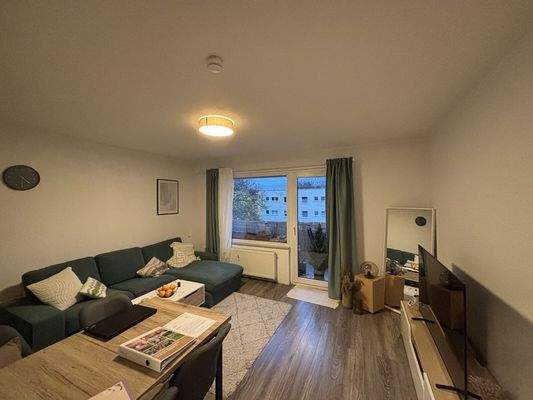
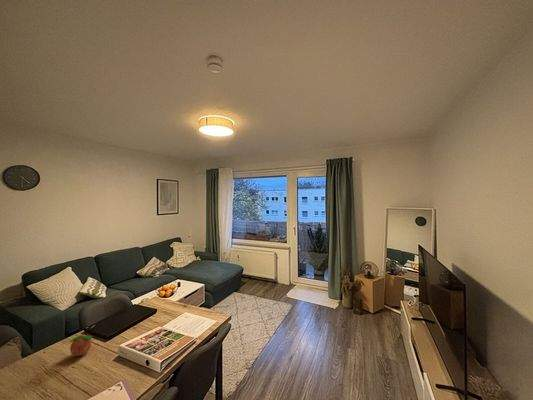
+ fruit [69,333,93,357]
